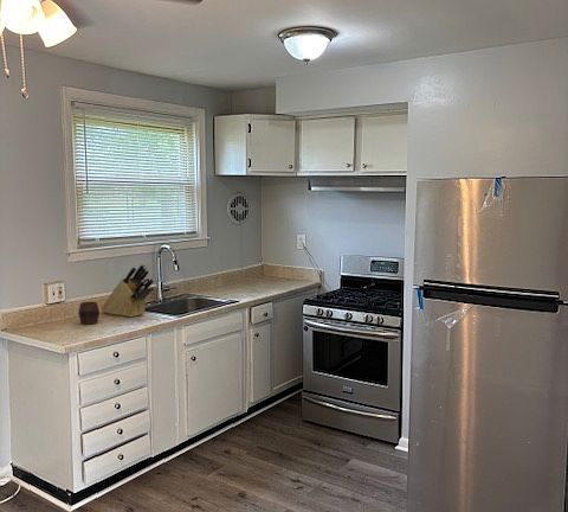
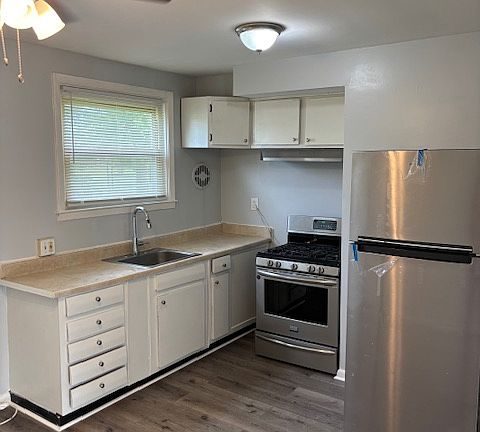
- knife block [101,262,155,318]
- cup [77,301,101,326]
